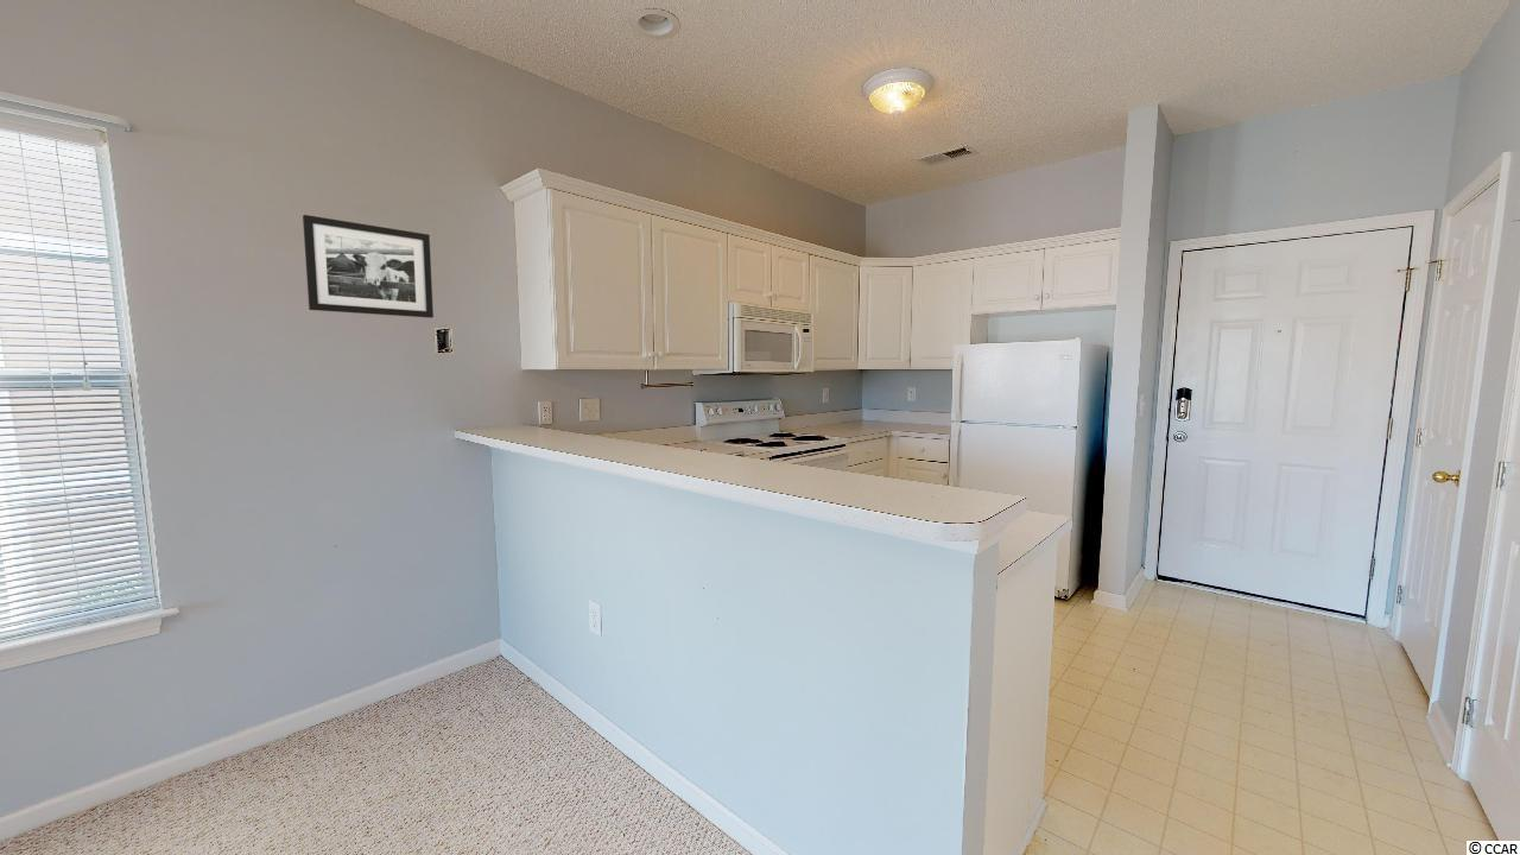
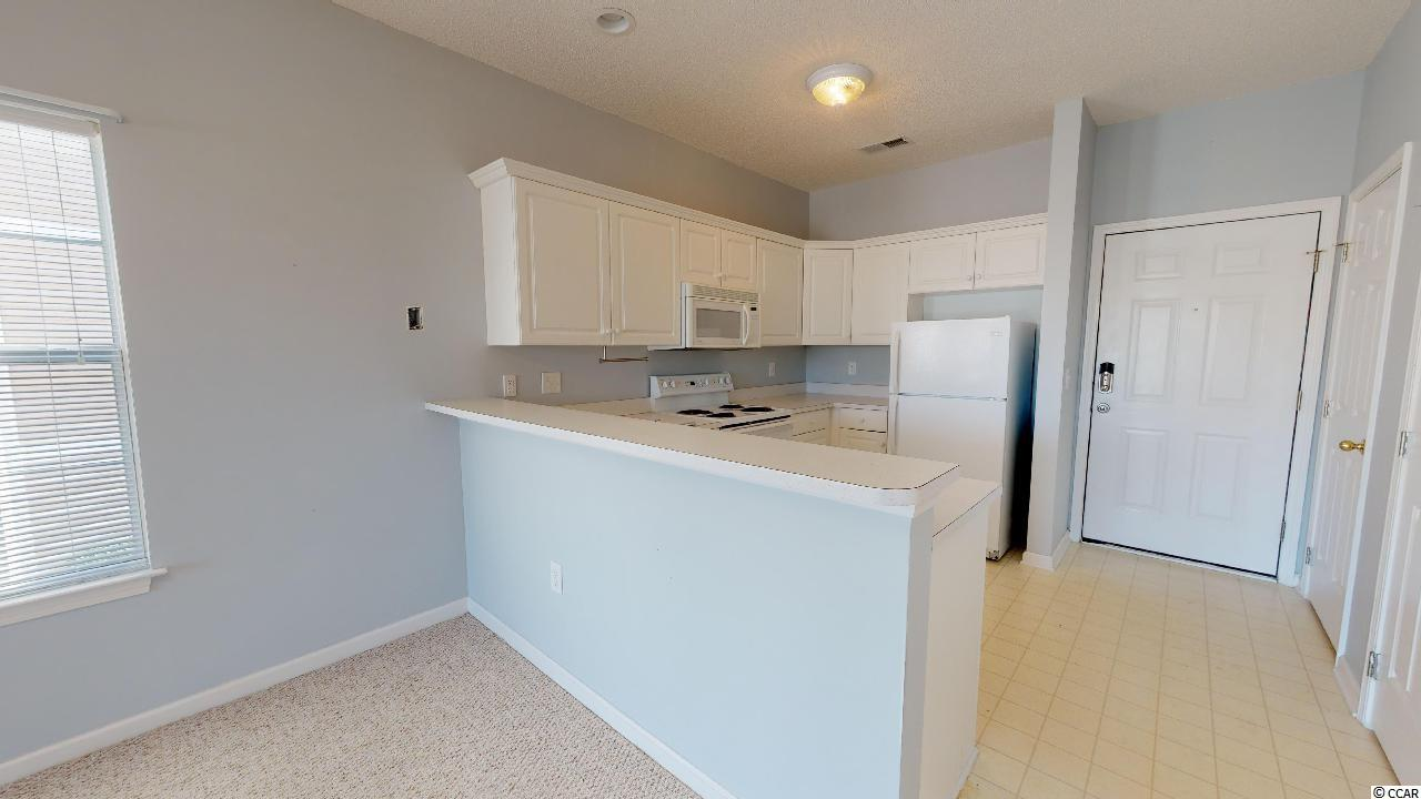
- picture frame [302,214,435,318]
